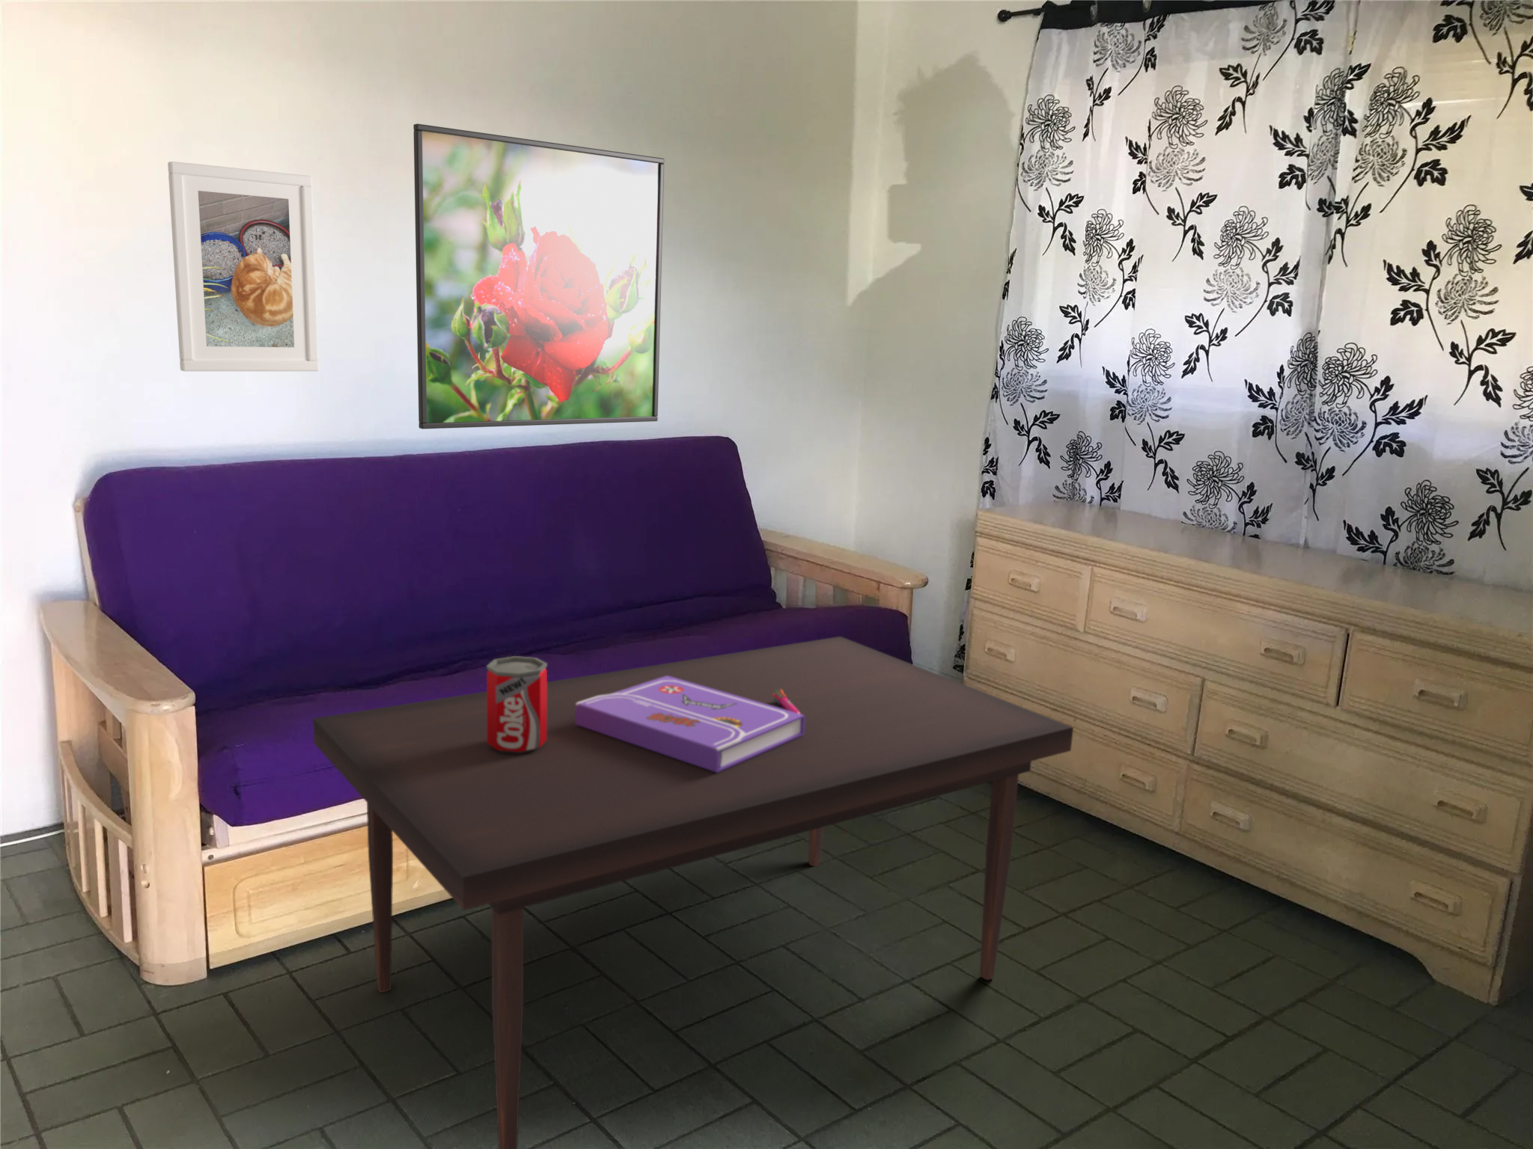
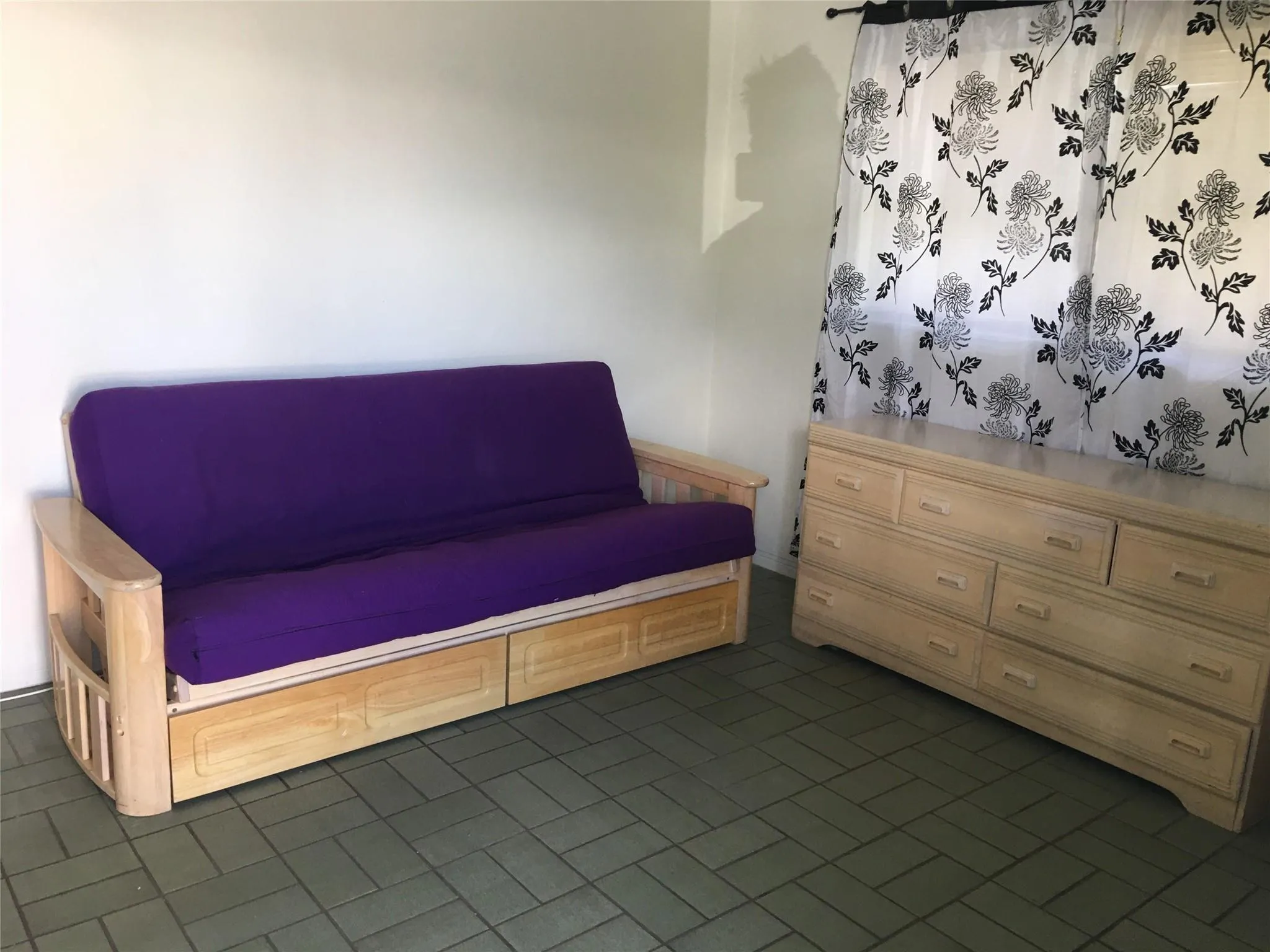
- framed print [167,161,320,372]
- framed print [413,123,665,430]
- coffee table [313,636,1074,1149]
